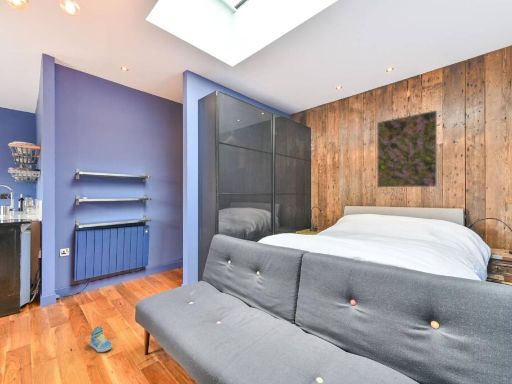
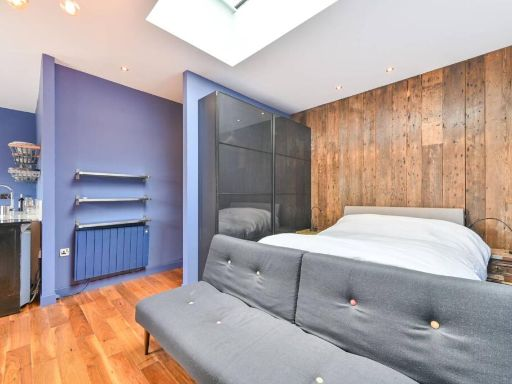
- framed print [376,109,438,189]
- sneaker [89,325,113,353]
